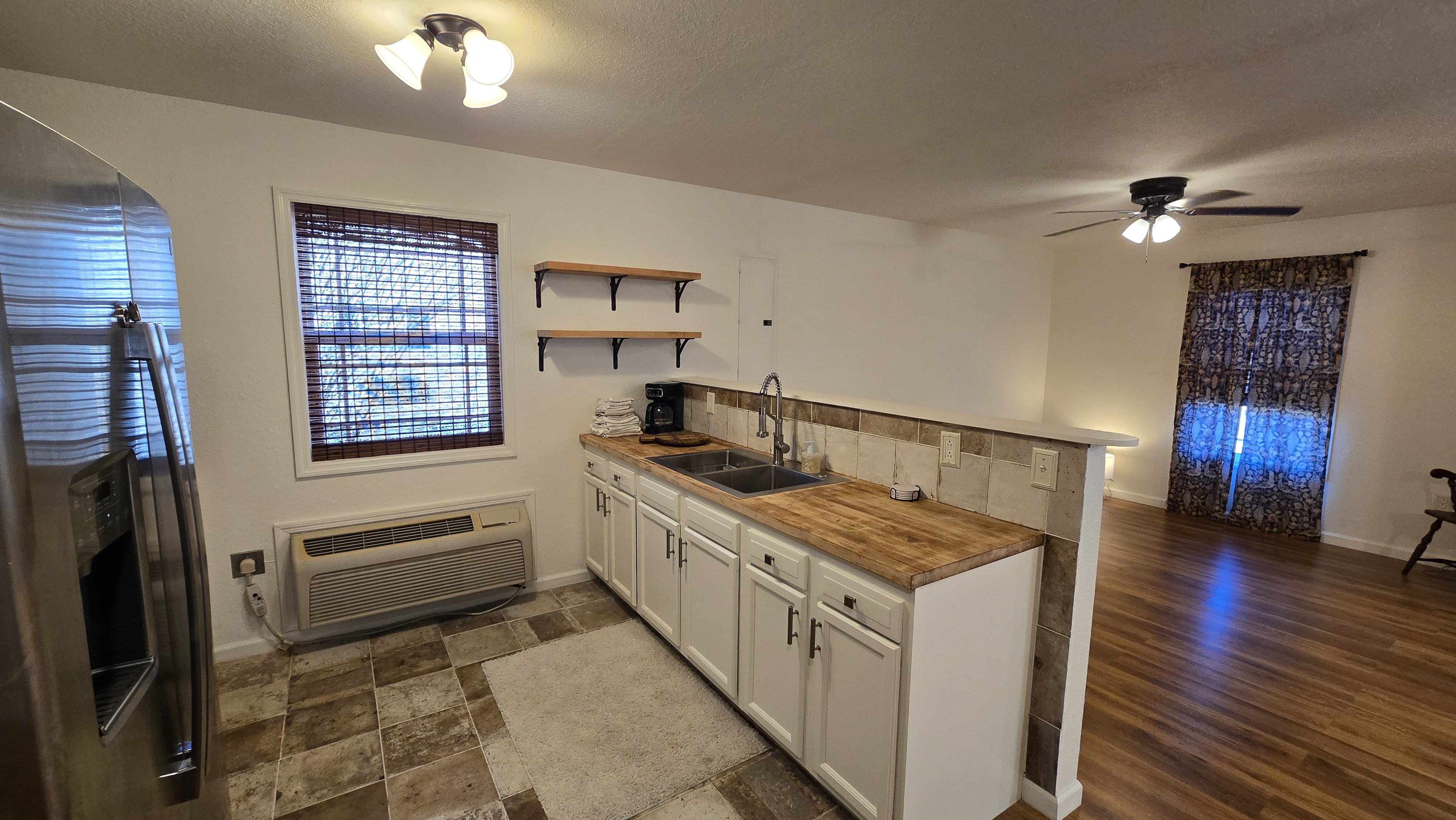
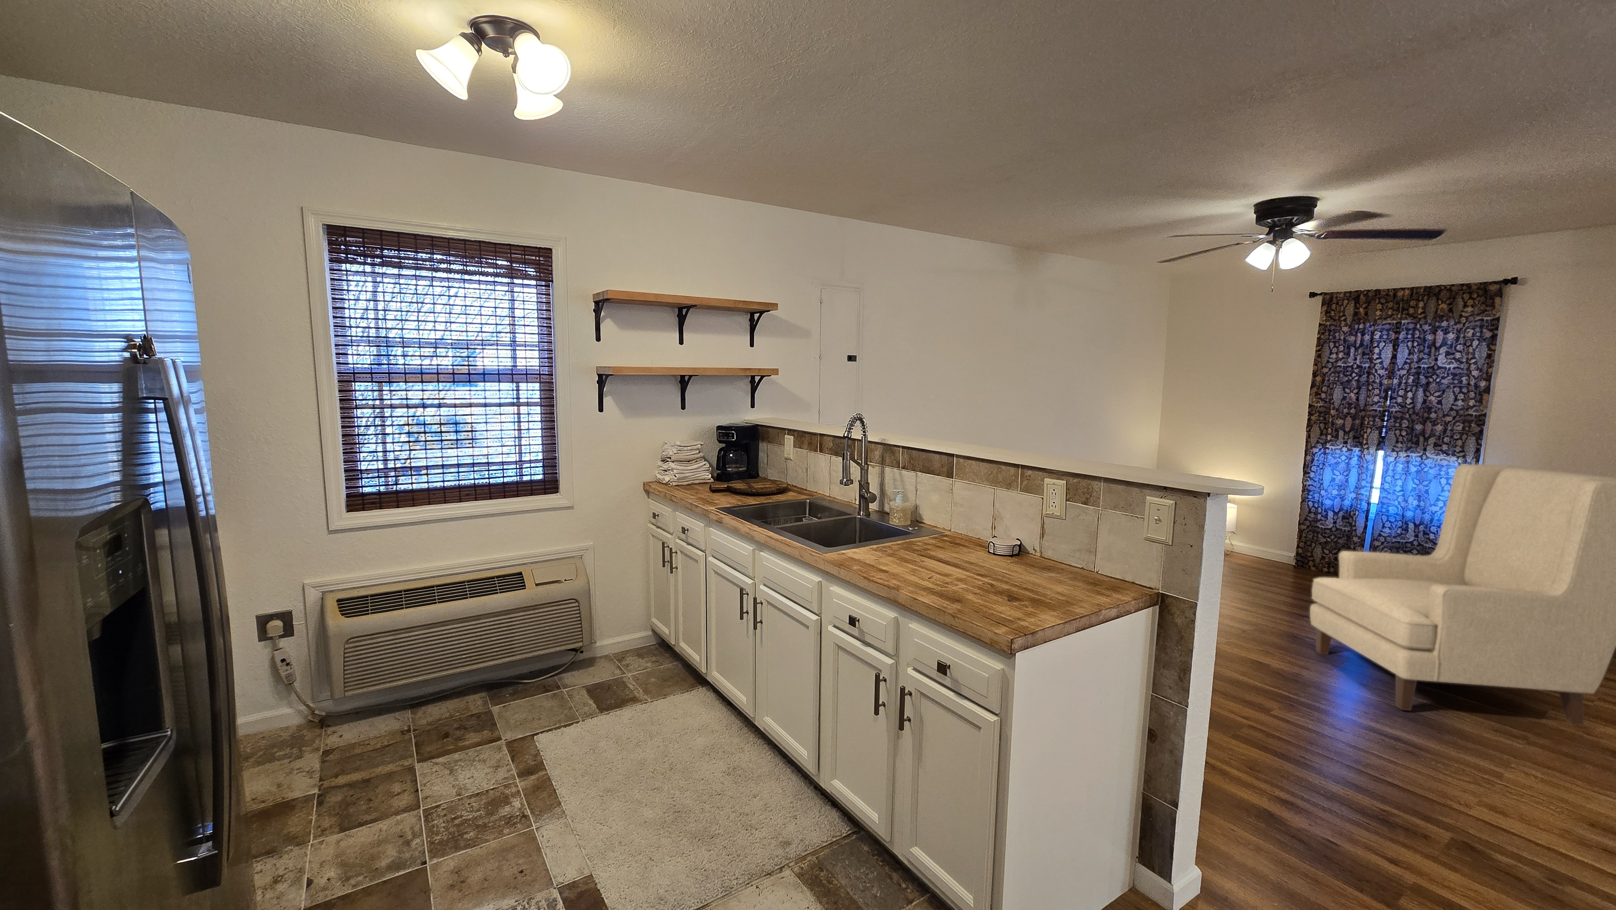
+ chair [1310,464,1616,726]
